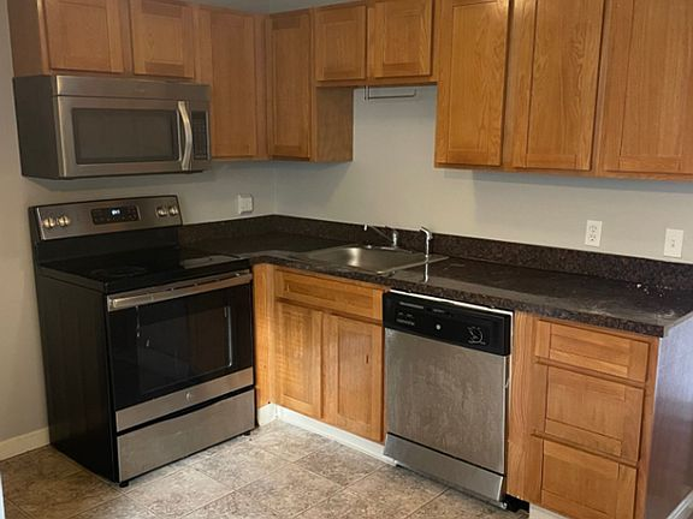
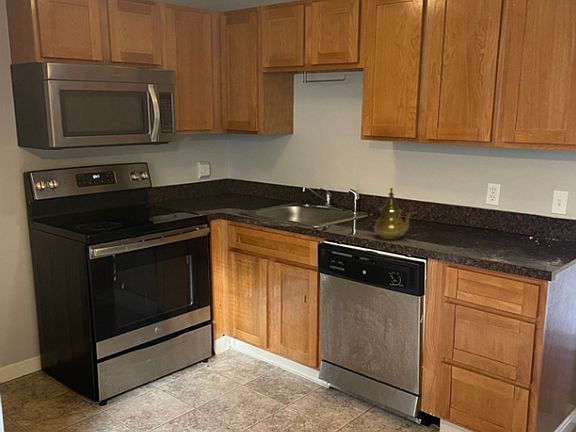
+ teapot [366,187,414,240]
